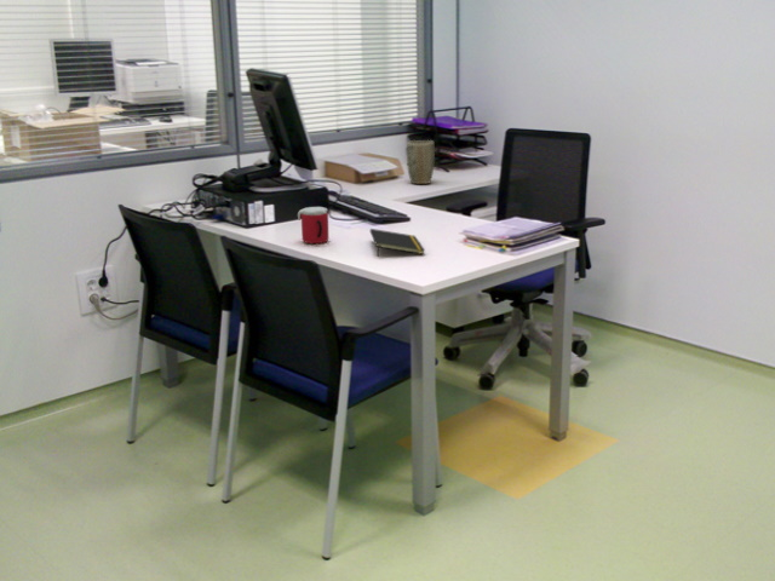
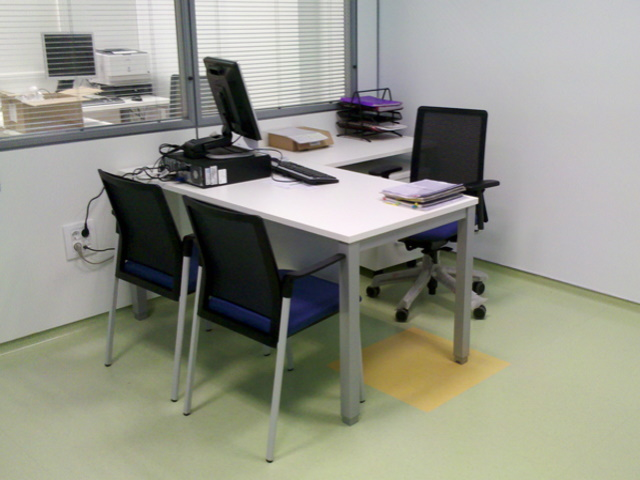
- notepad [369,228,426,257]
- plant pot [406,139,436,185]
- mug [297,206,329,245]
